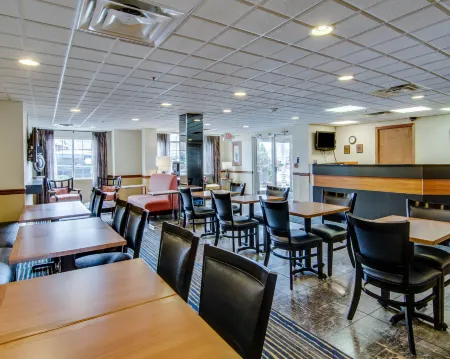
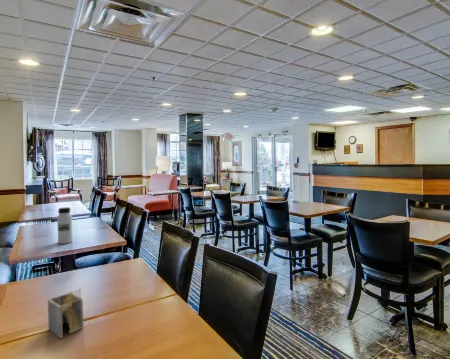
+ water bottle [56,206,74,245]
+ napkin holder [47,288,85,340]
